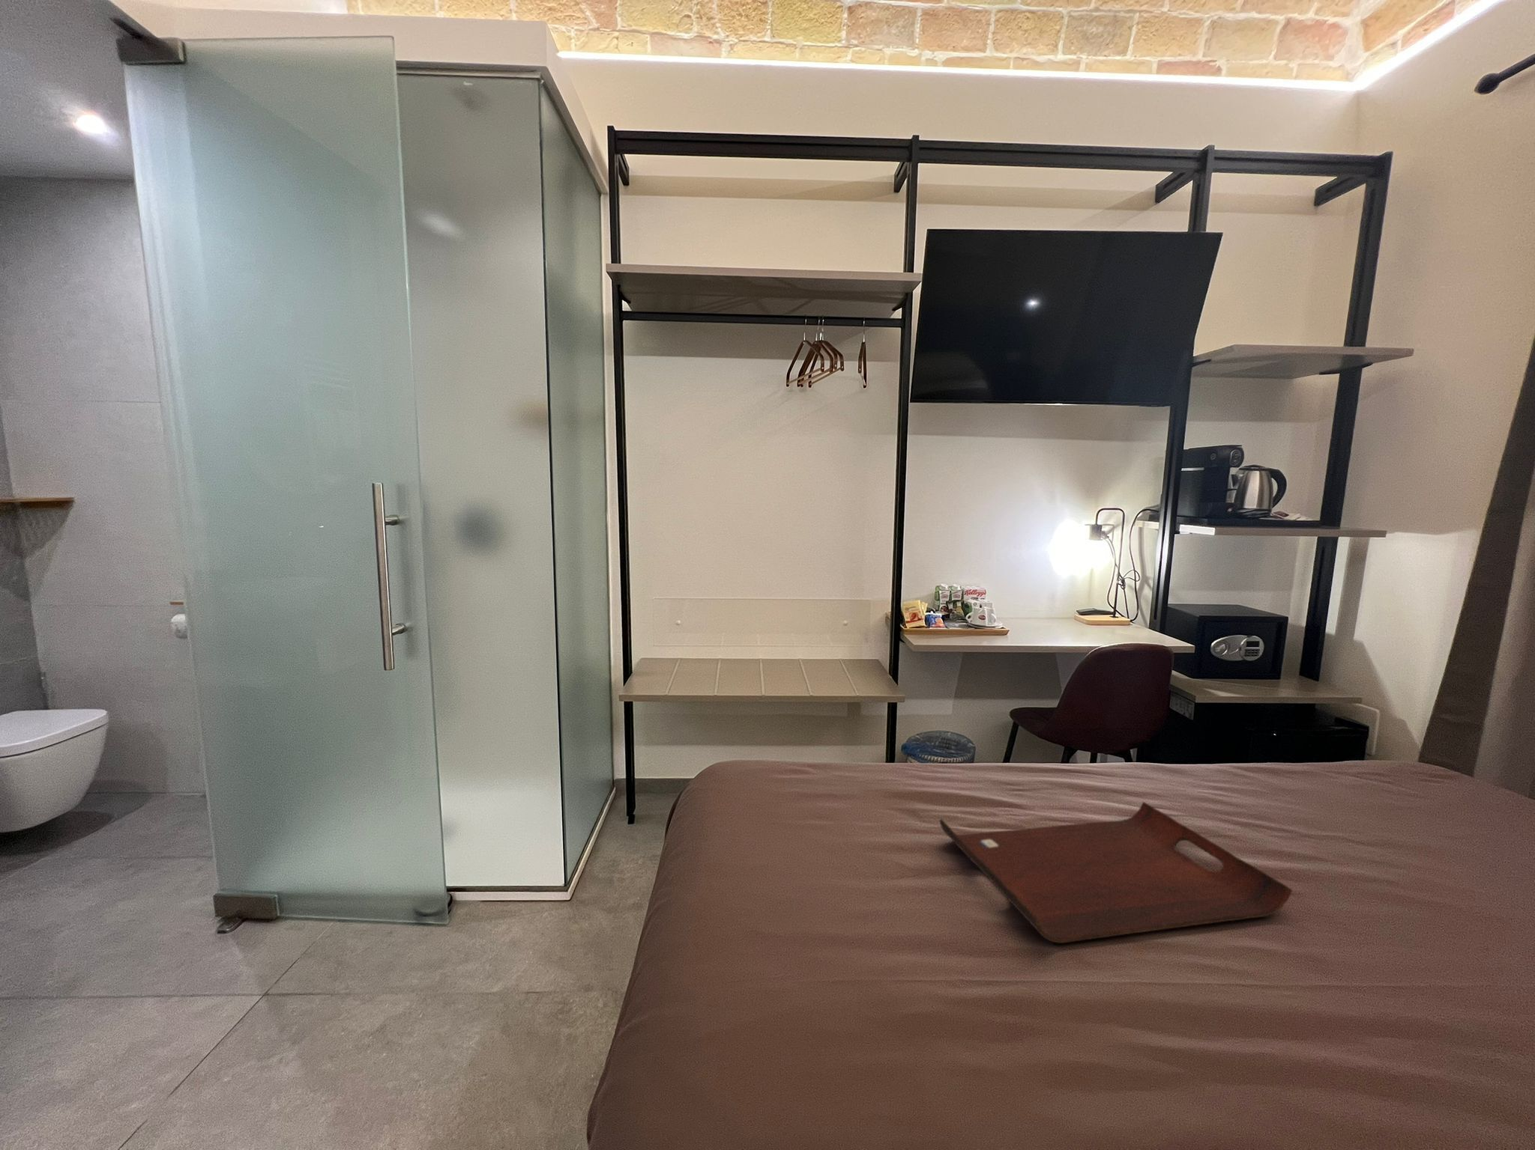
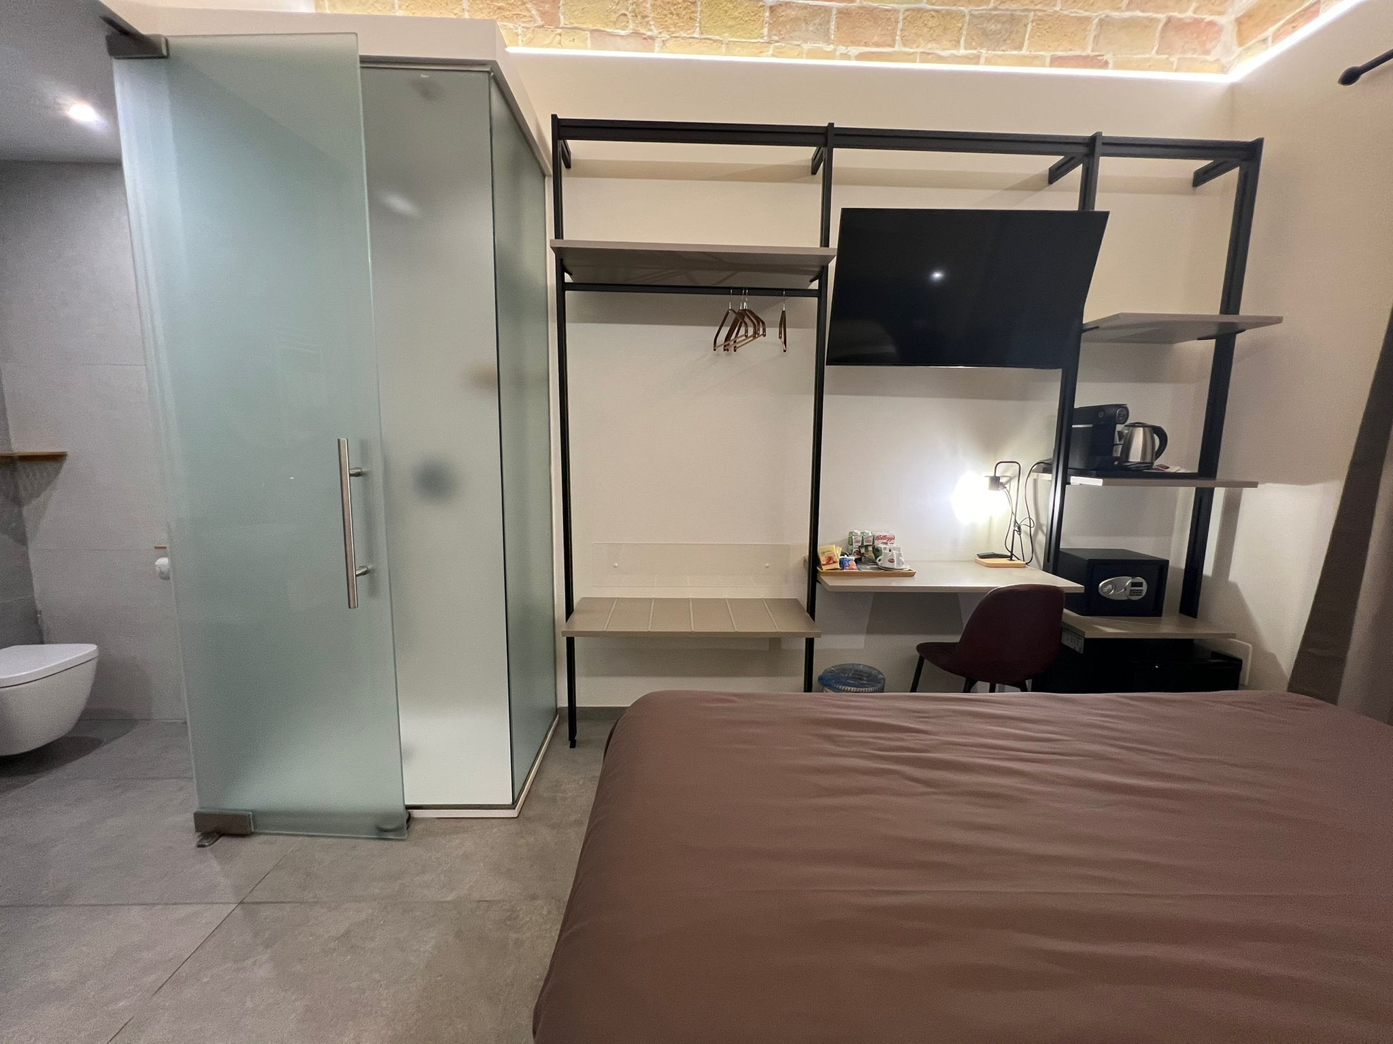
- serving tray [938,801,1293,945]
